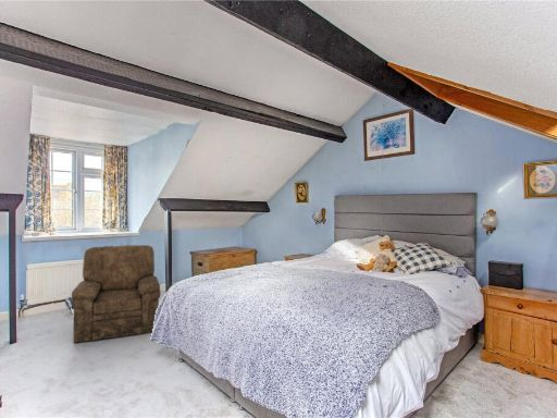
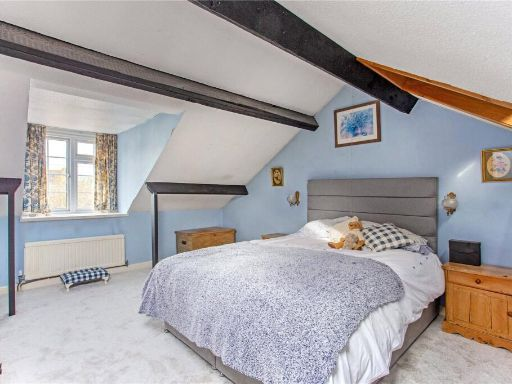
- armchair [70,244,162,344]
